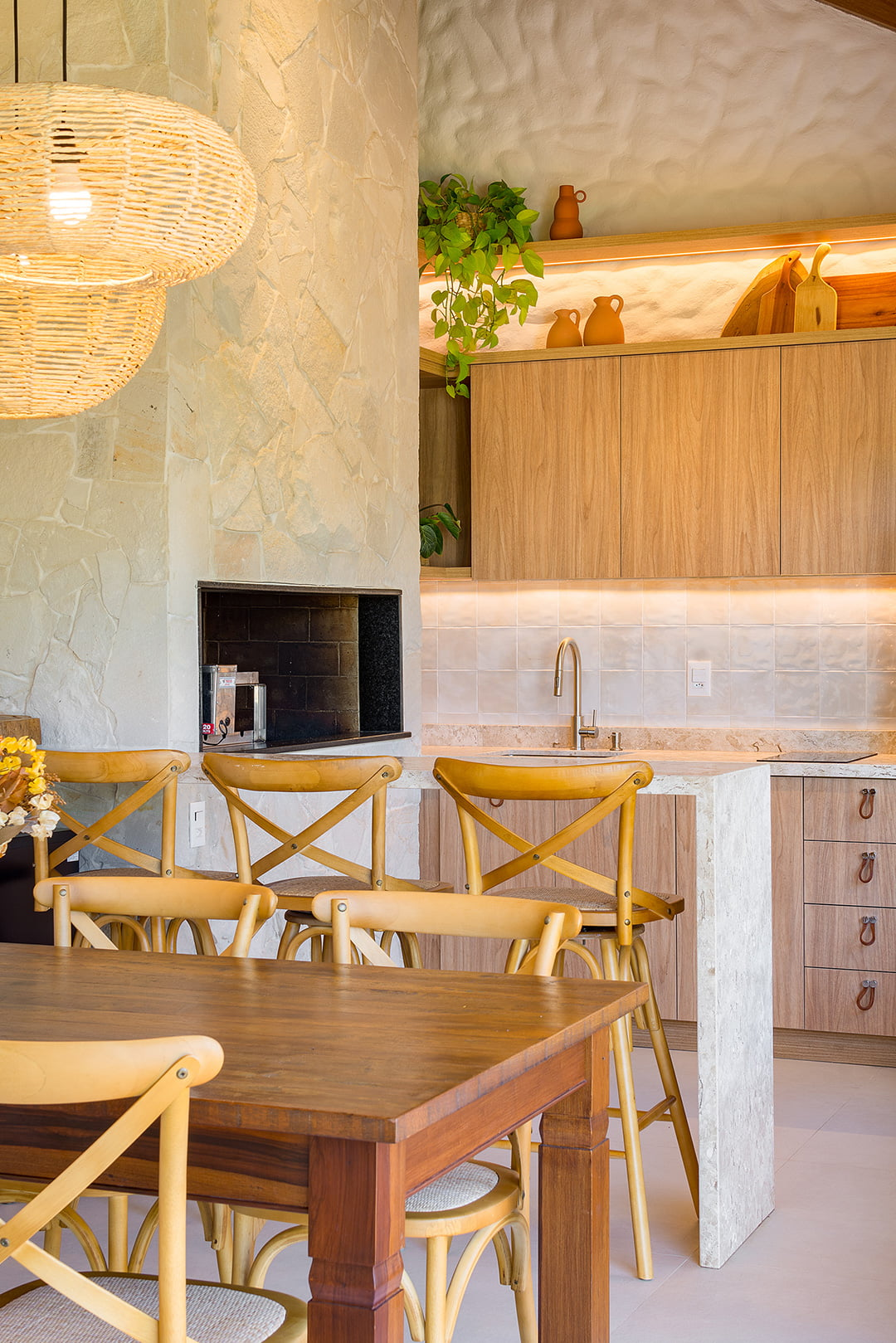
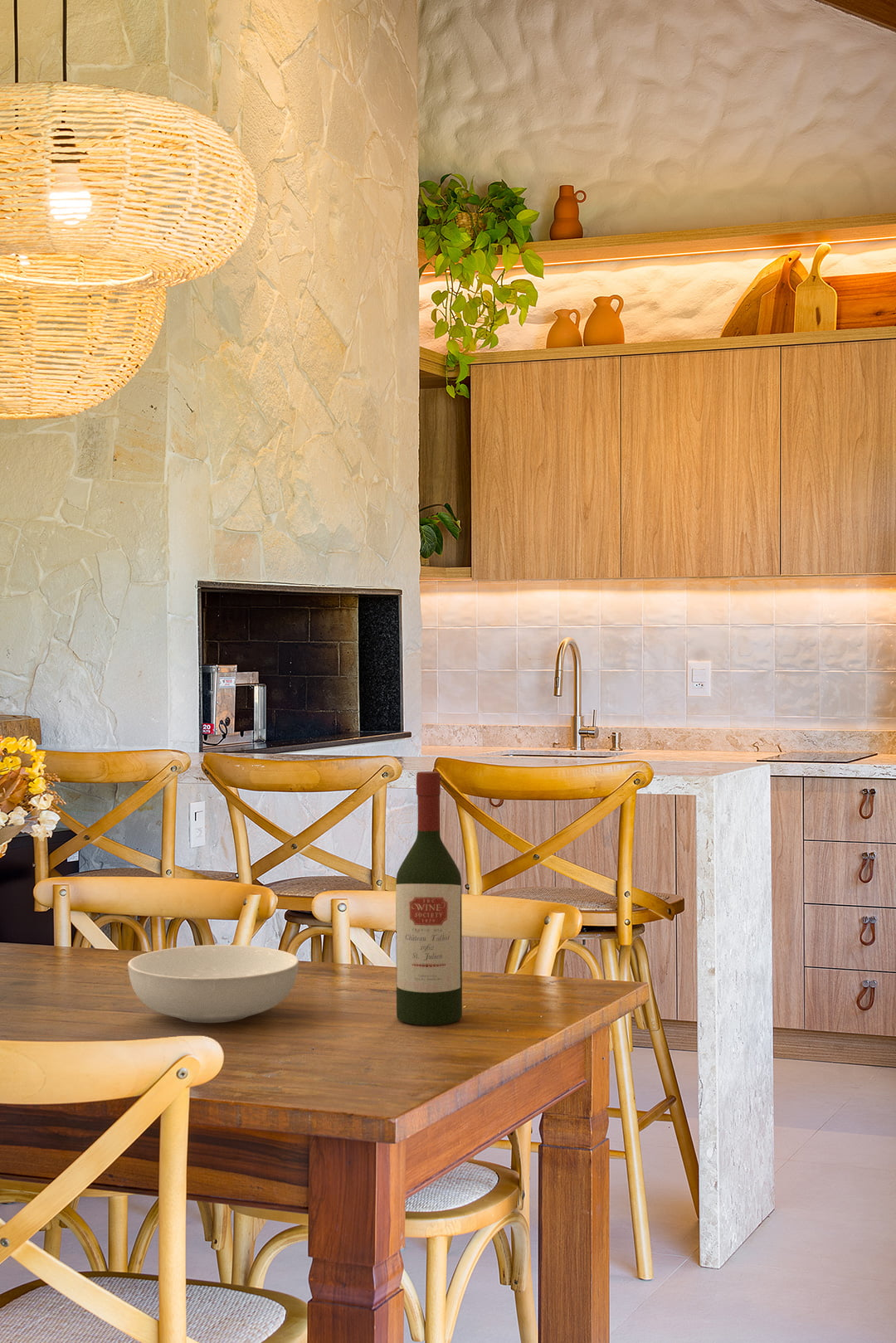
+ wine bottle [395,771,463,1026]
+ serving bowl [127,944,299,1024]
